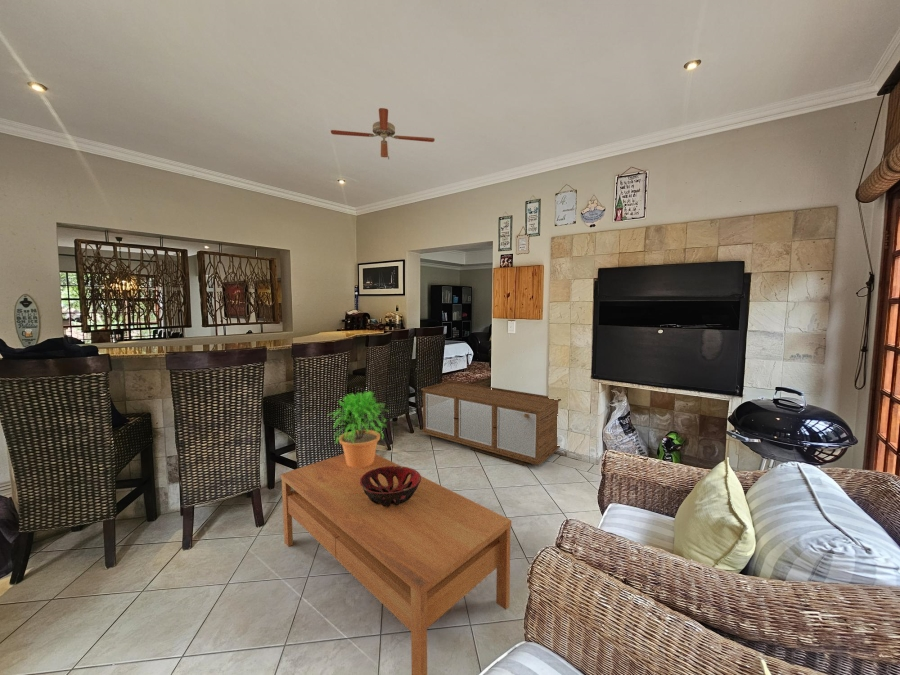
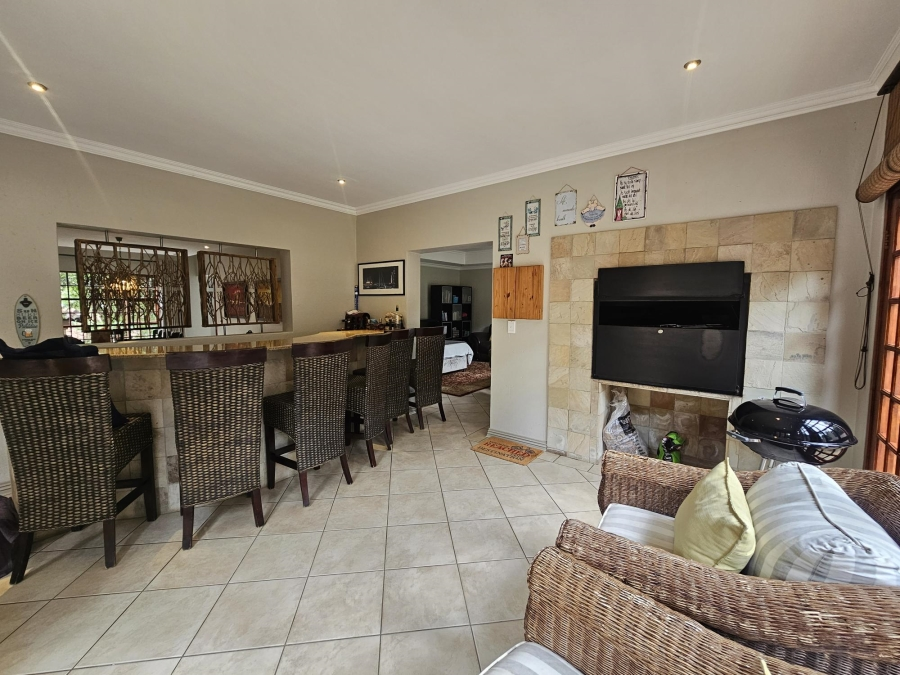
- storage cabinet [420,380,562,466]
- ceiling fan [330,107,436,160]
- coffee table [280,453,512,675]
- potted plant [326,390,389,468]
- decorative bowl [360,465,422,506]
